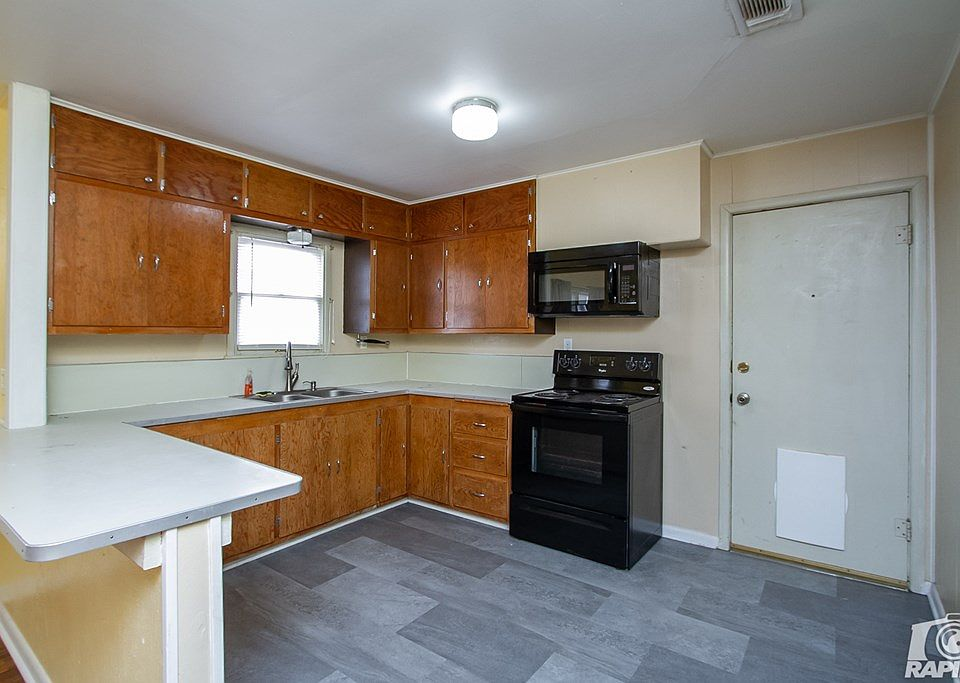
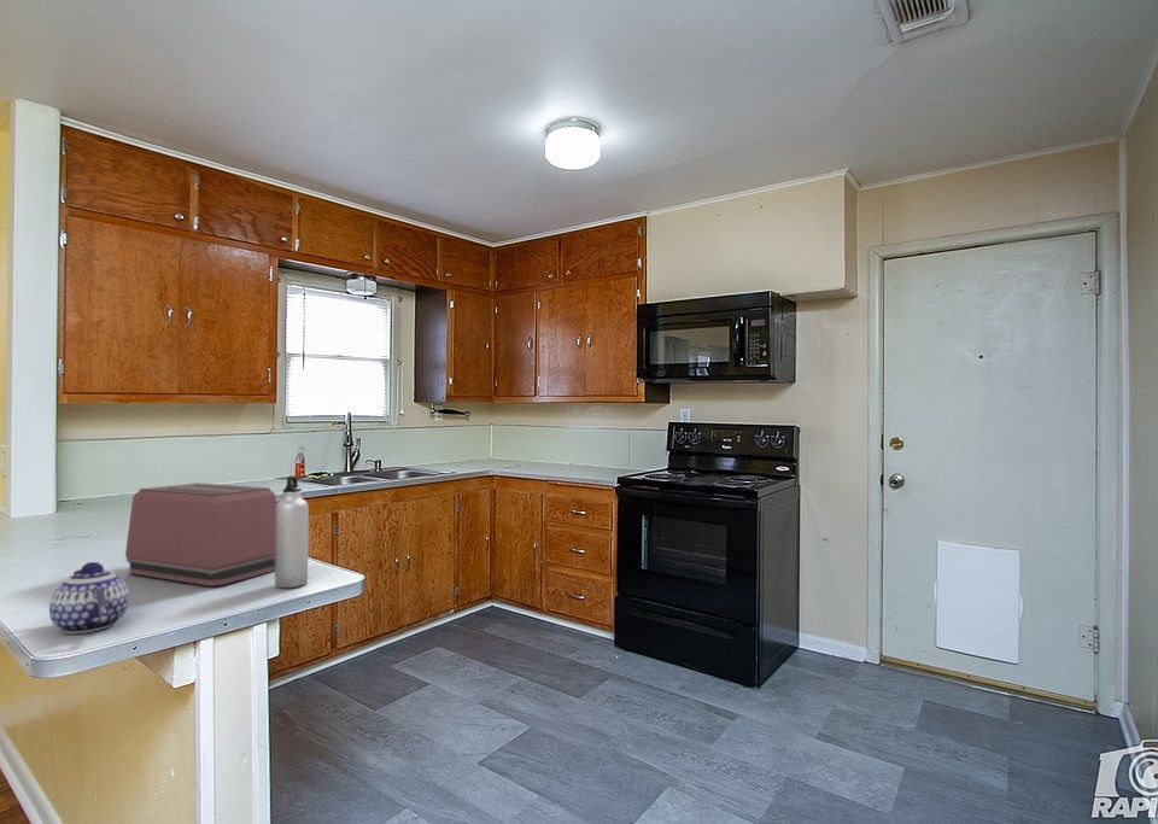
+ water bottle [274,474,310,589]
+ toaster [124,481,277,588]
+ teapot [48,561,130,635]
